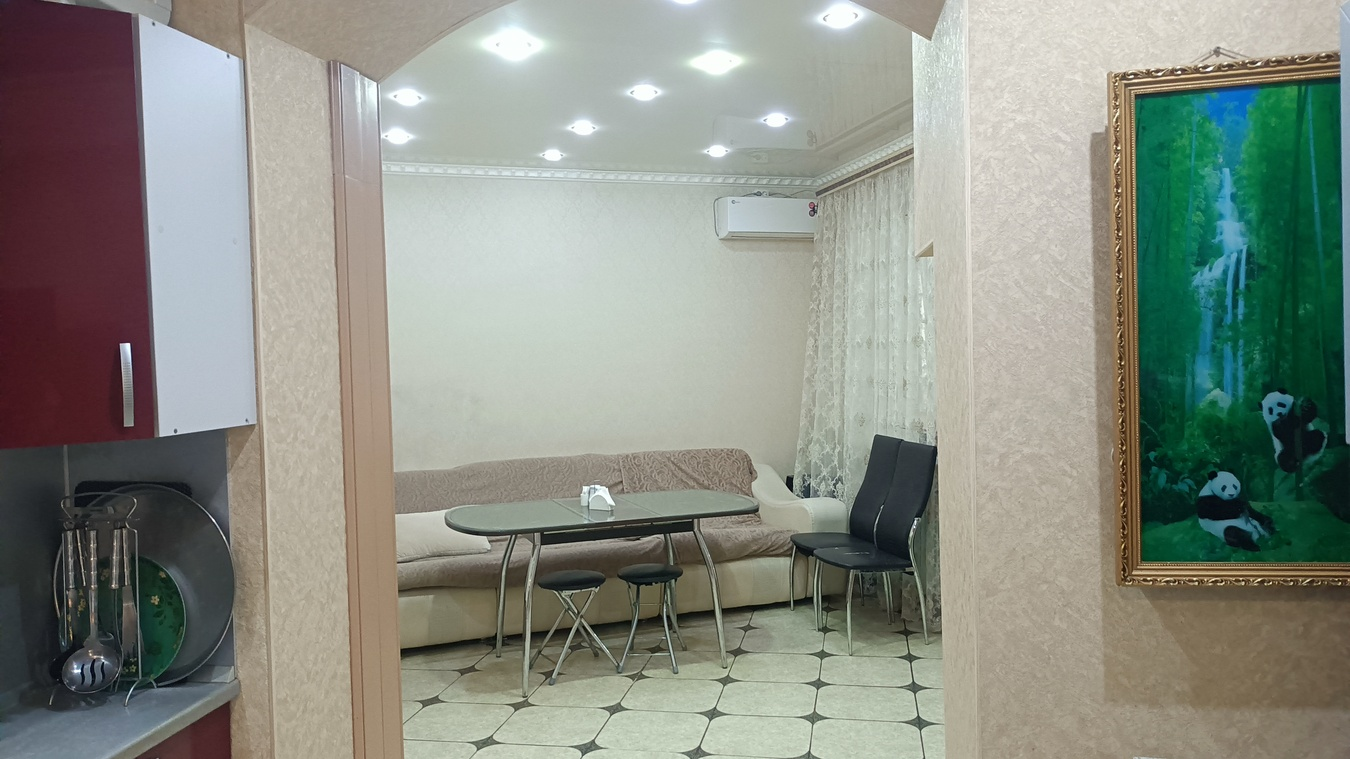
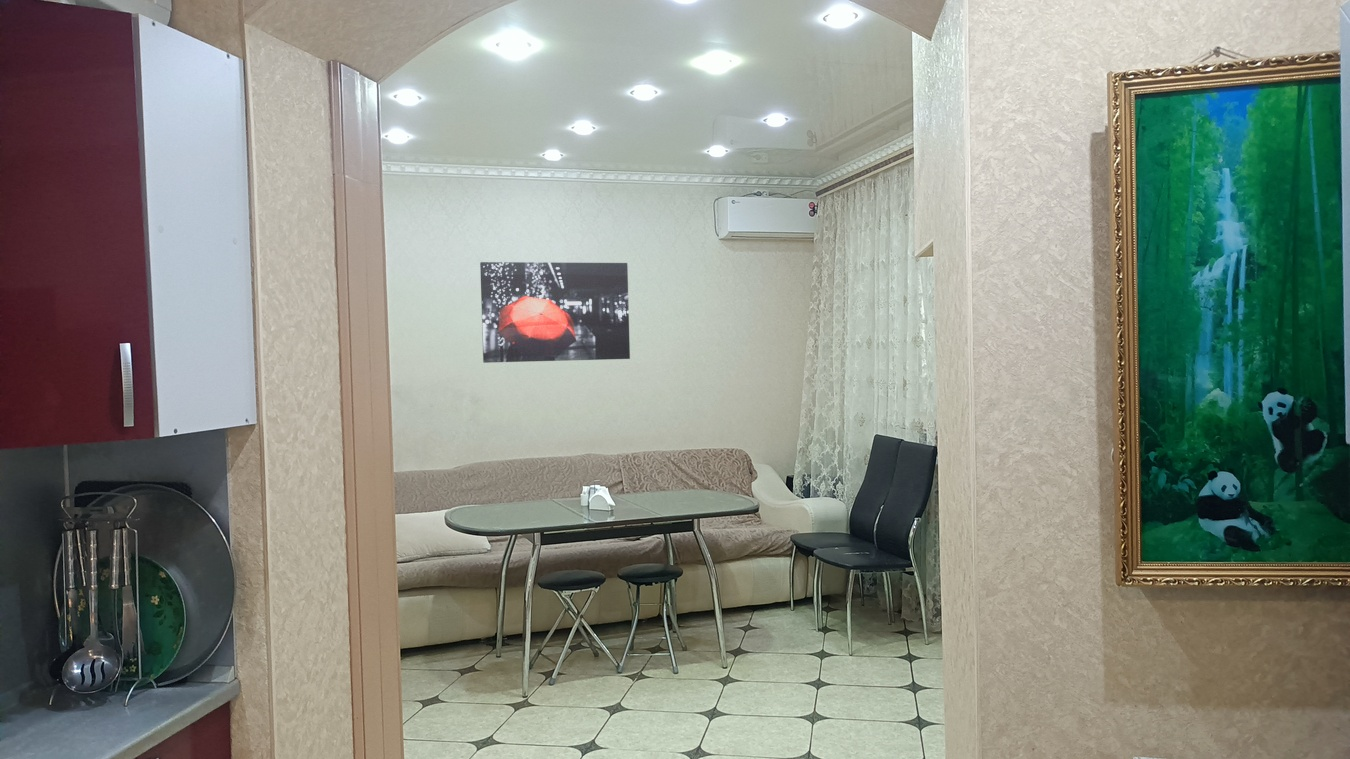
+ wall art [479,261,631,364]
